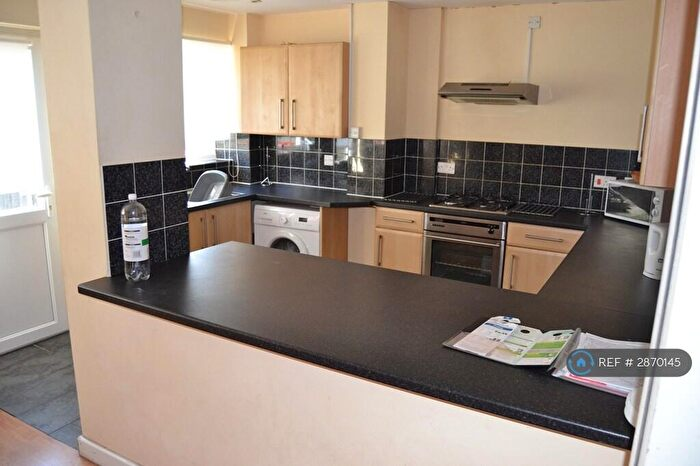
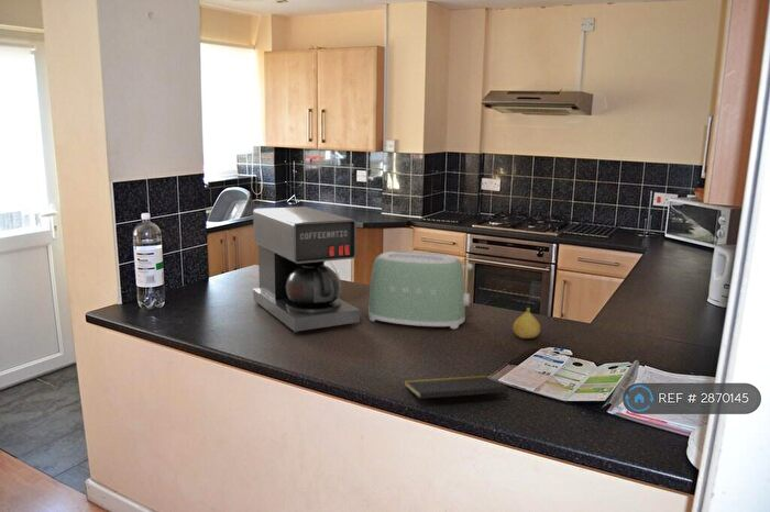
+ coffee maker [252,205,361,334]
+ toaster [367,251,474,330]
+ fruit [512,307,541,340]
+ notepad [403,374,510,404]
